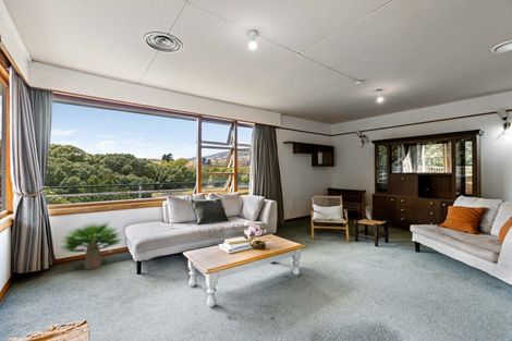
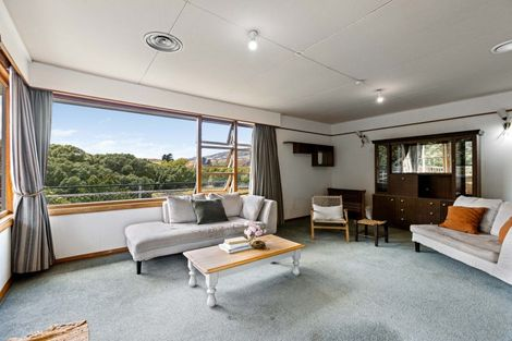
- potted plant [58,221,122,270]
